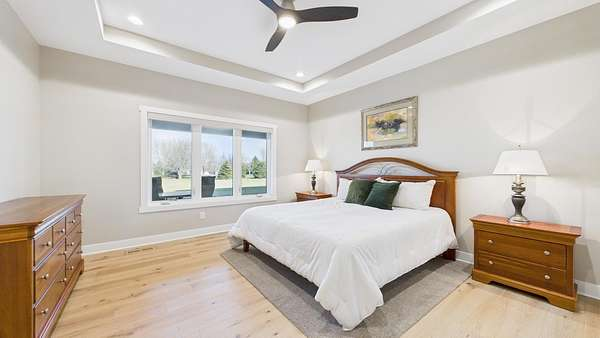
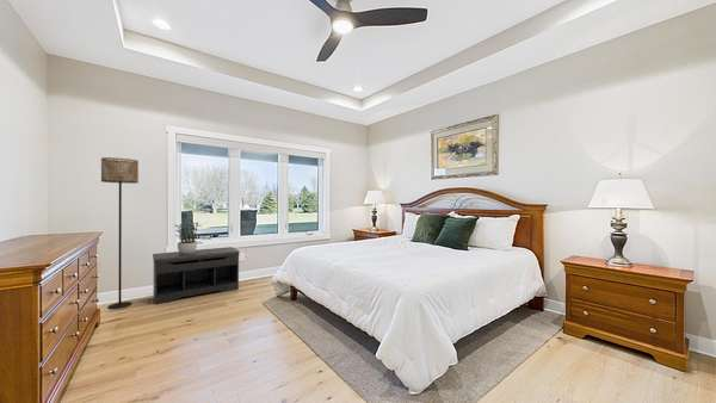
+ bench [152,246,241,305]
+ potted plant [173,219,202,254]
+ floor lamp [100,156,140,310]
